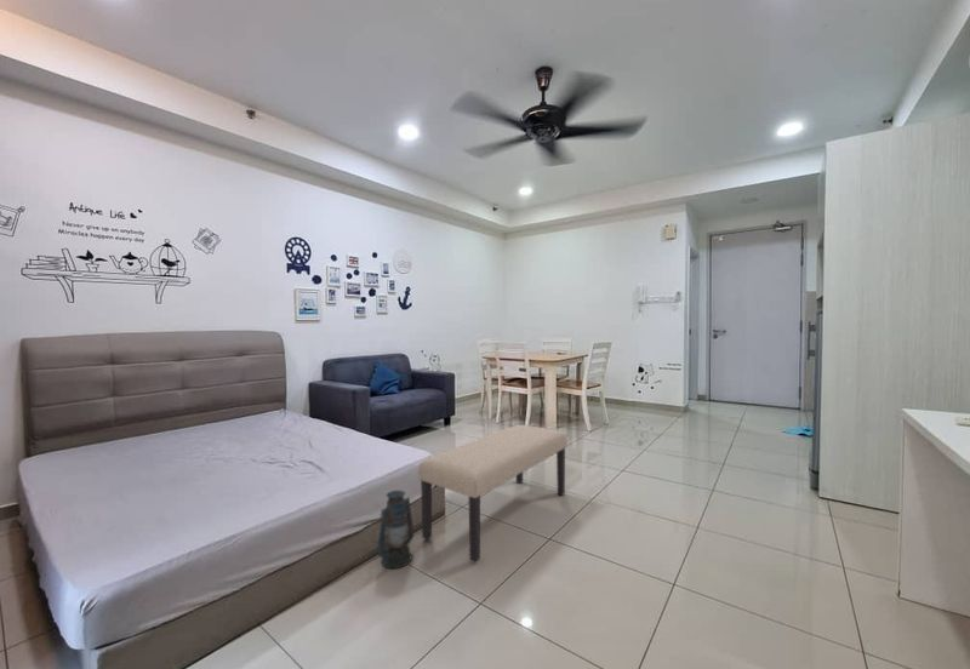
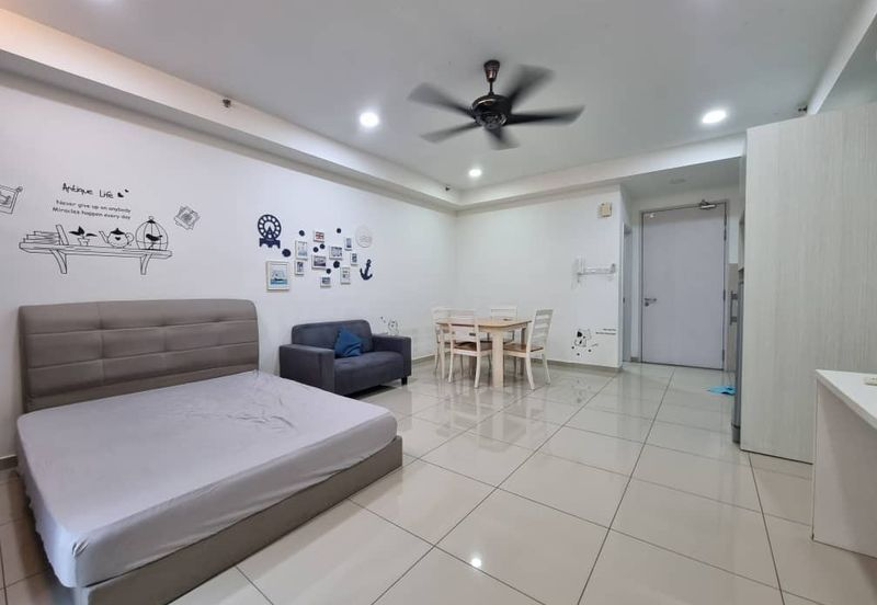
- lantern [371,490,415,570]
- bench [417,424,569,562]
